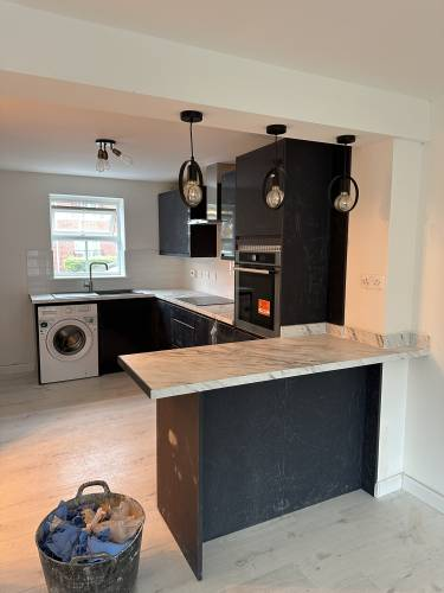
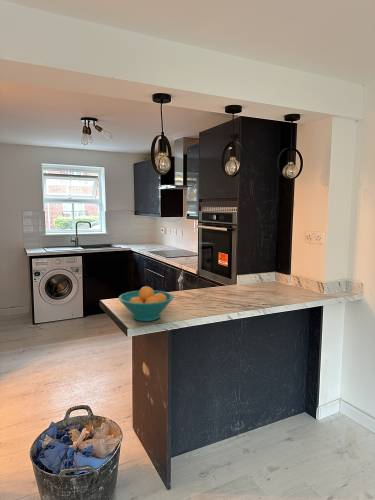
+ fruit bowl [118,285,175,322]
